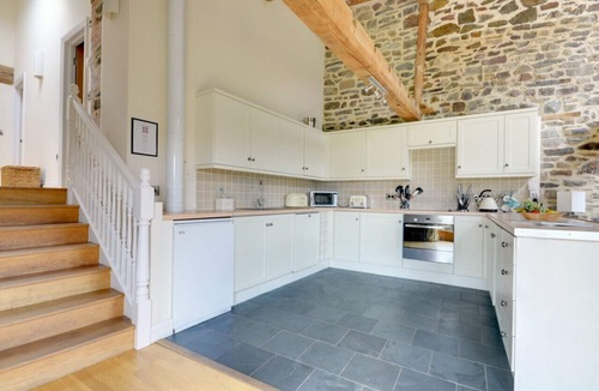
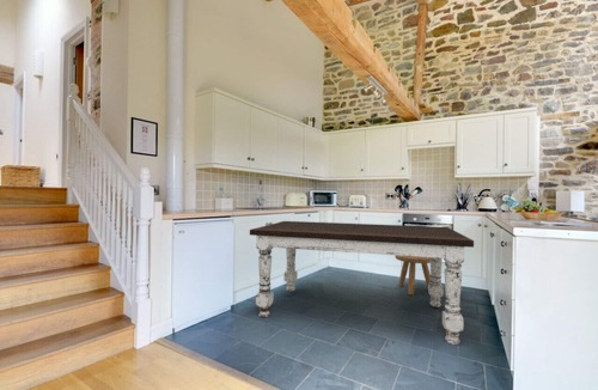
+ dining table [249,220,475,346]
+ stool [393,255,431,297]
